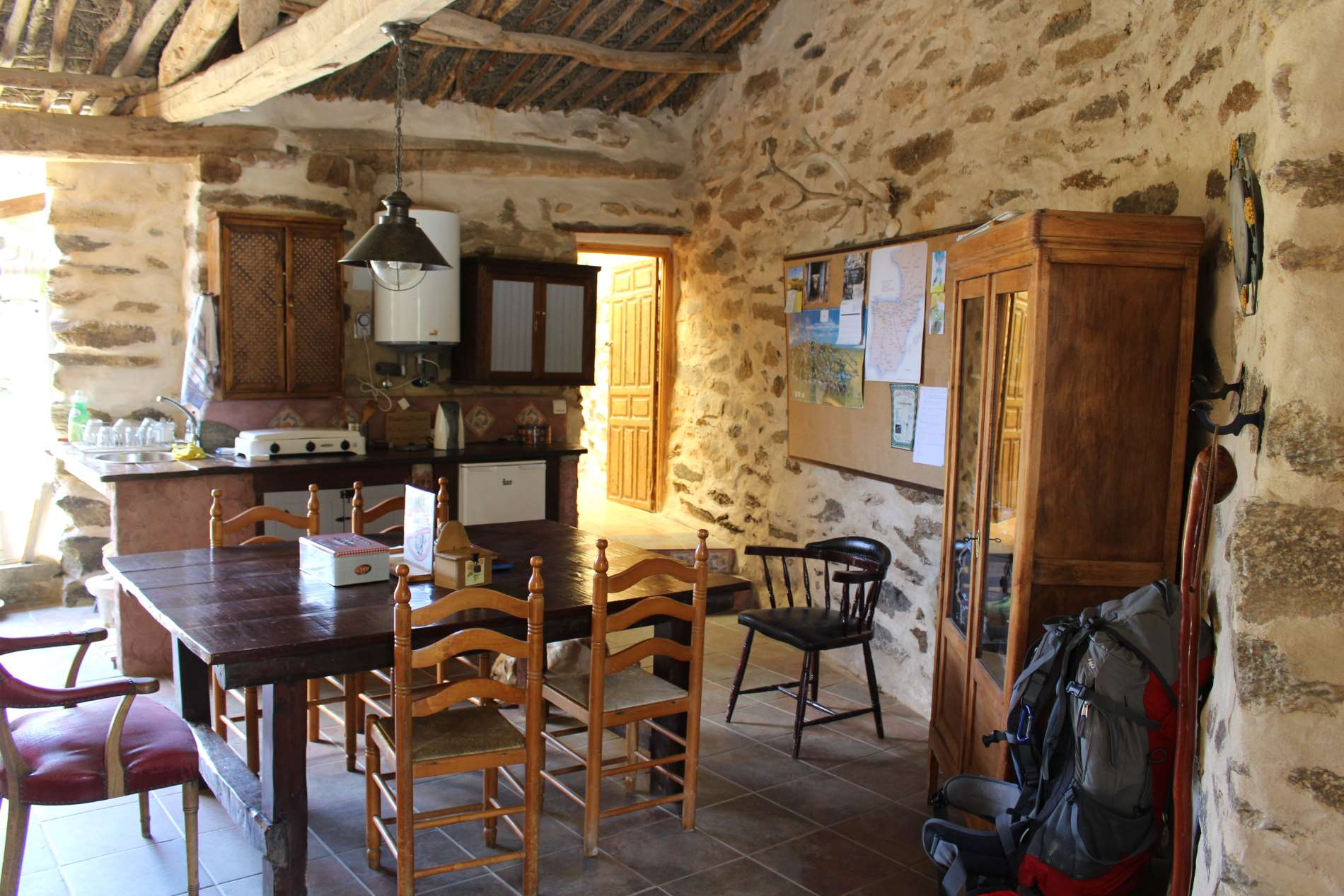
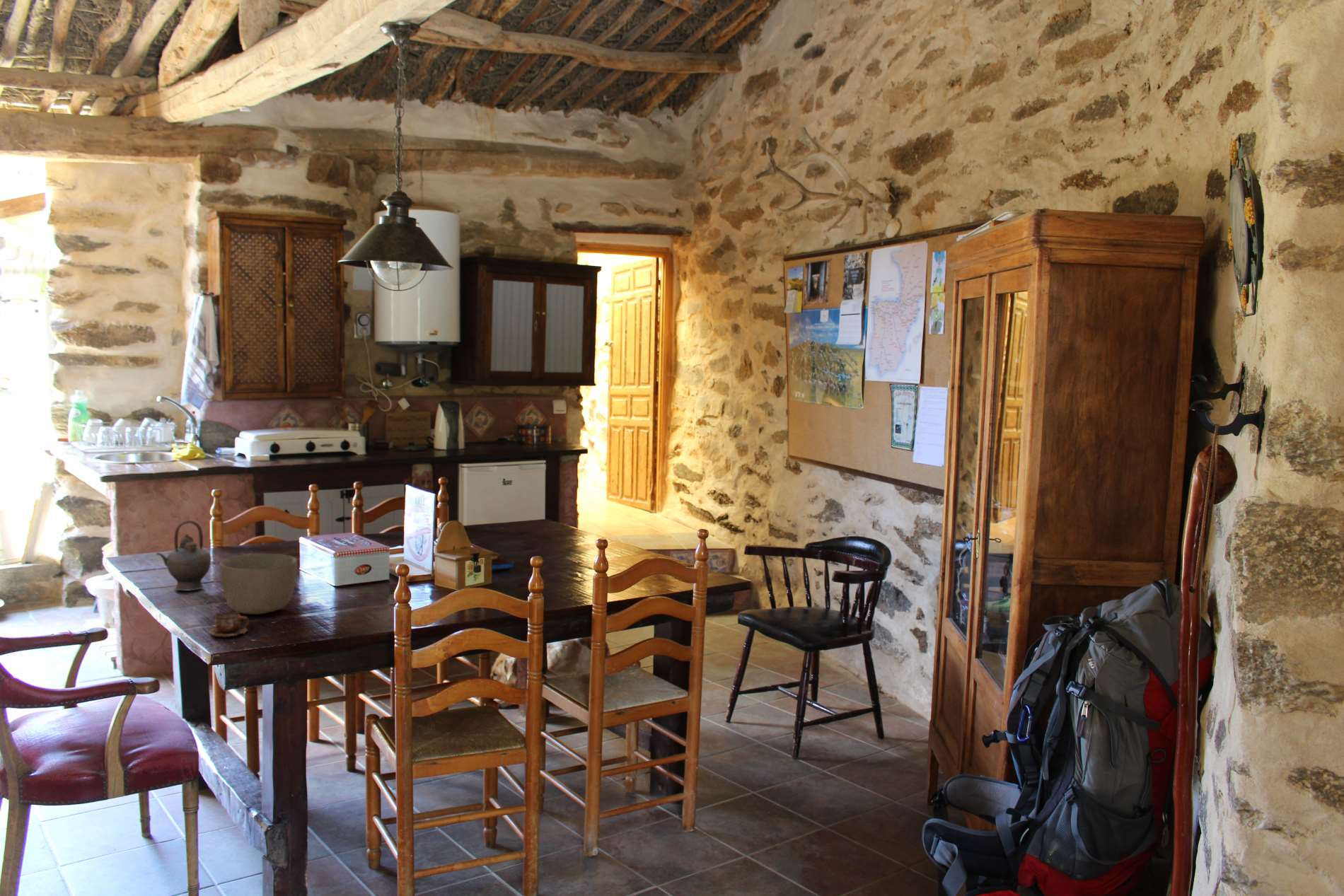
+ cup [208,611,250,639]
+ bowl [219,553,298,615]
+ teapot [156,520,212,591]
